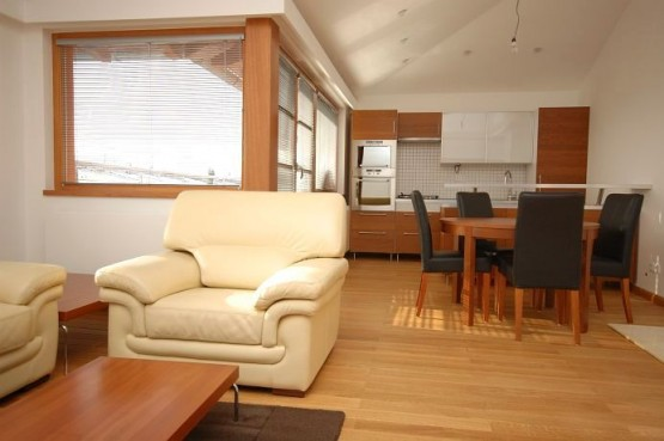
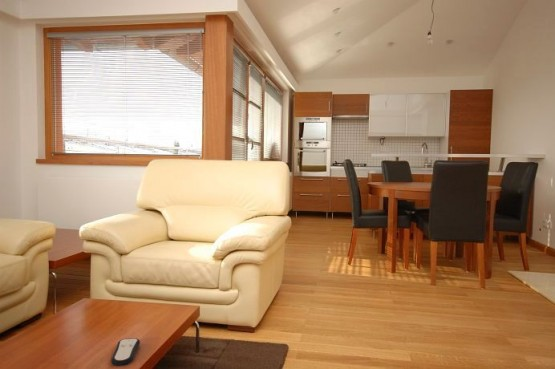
+ remote control [110,337,141,367]
